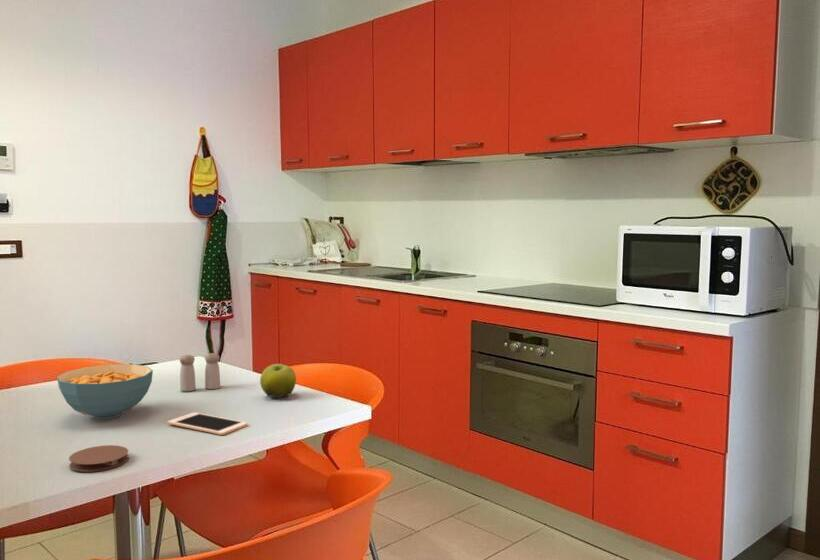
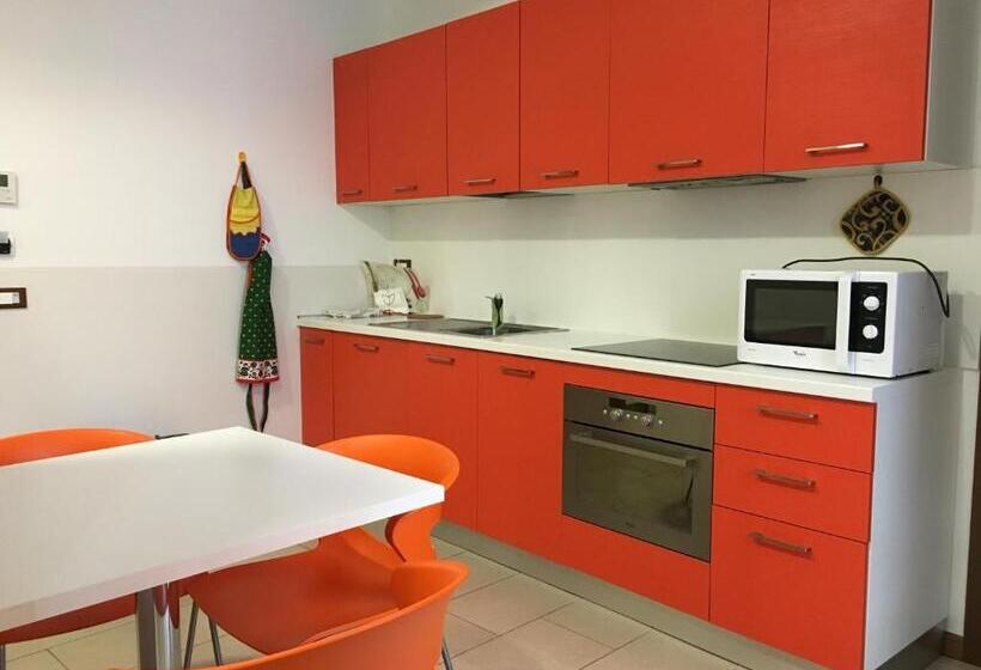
- coaster [68,444,130,473]
- cereal bowl [56,363,154,420]
- salt and pepper shaker [179,352,221,392]
- fruit [259,363,297,398]
- cell phone [167,412,248,436]
